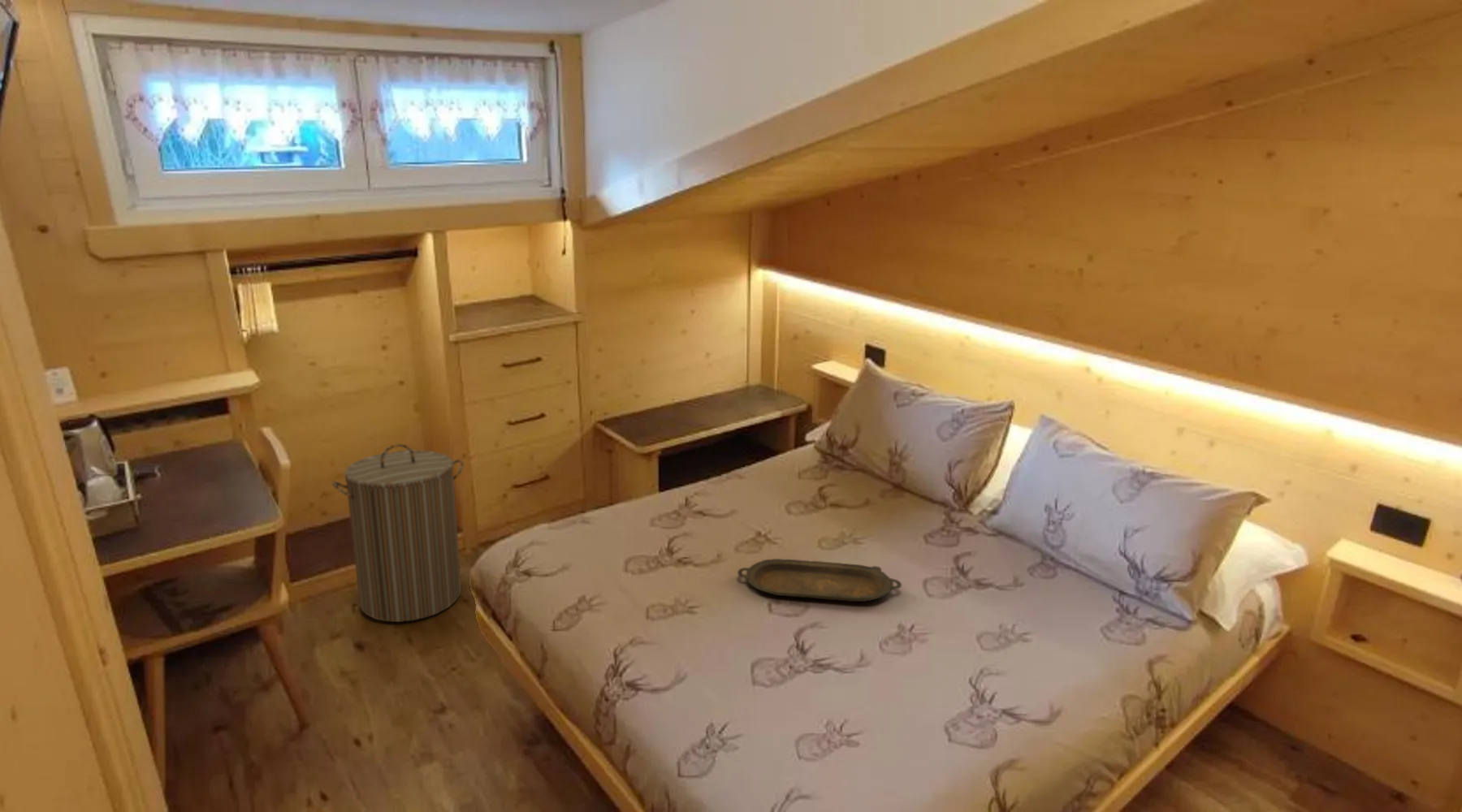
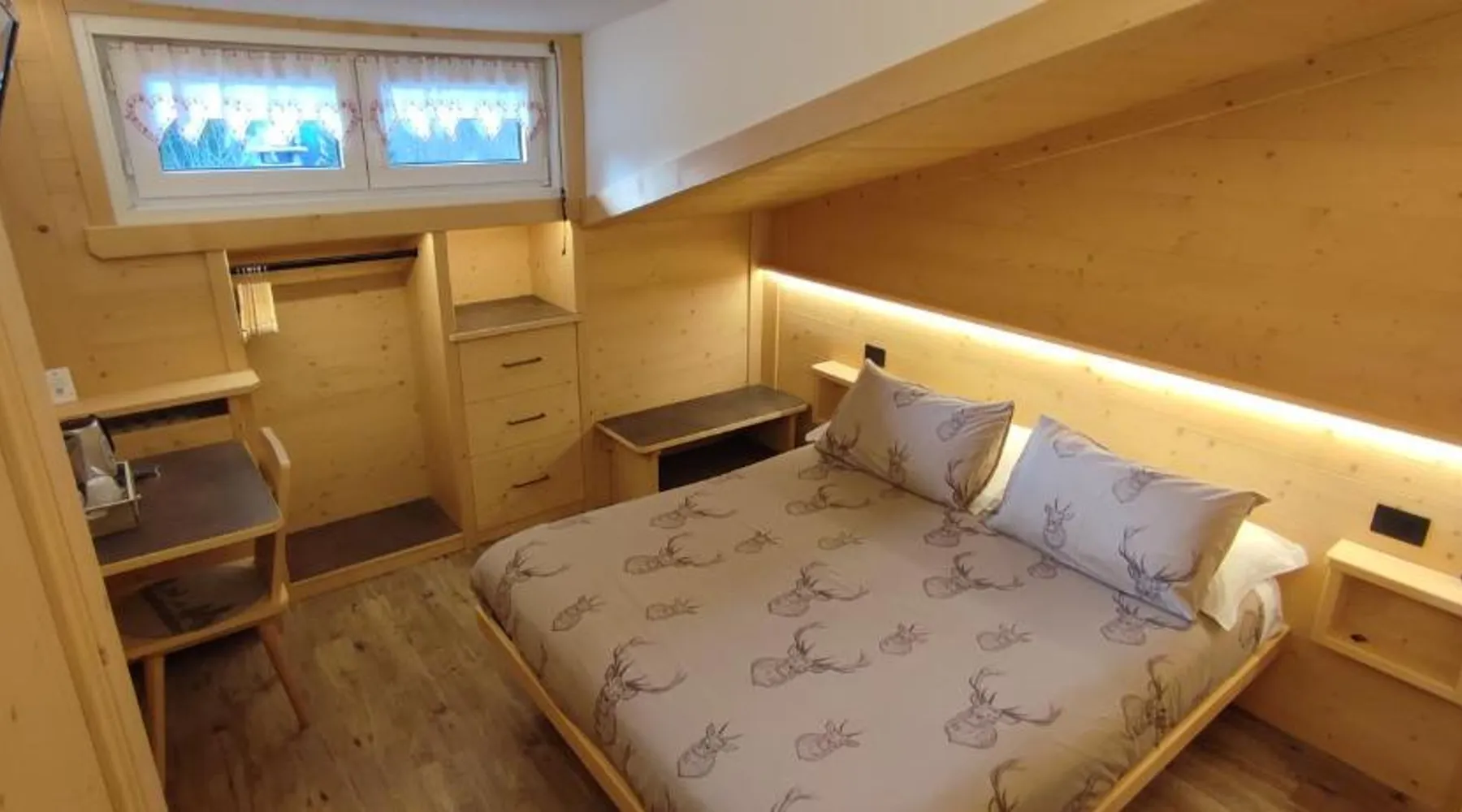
- serving tray [737,558,902,603]
- laundry hamper [331,443,465,623]
